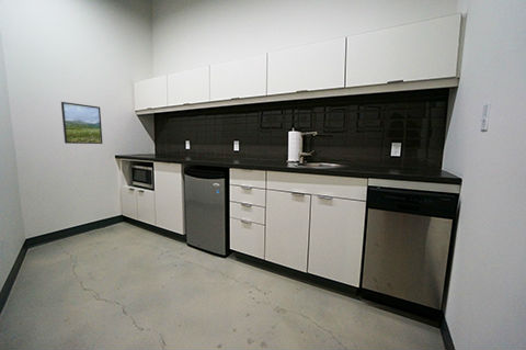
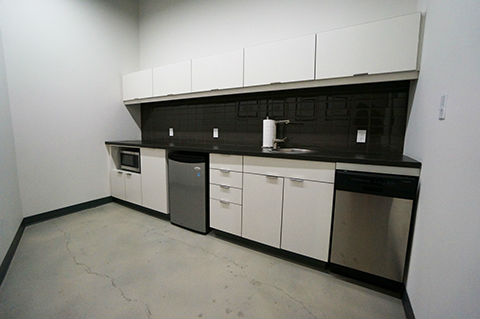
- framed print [60,101,103,145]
